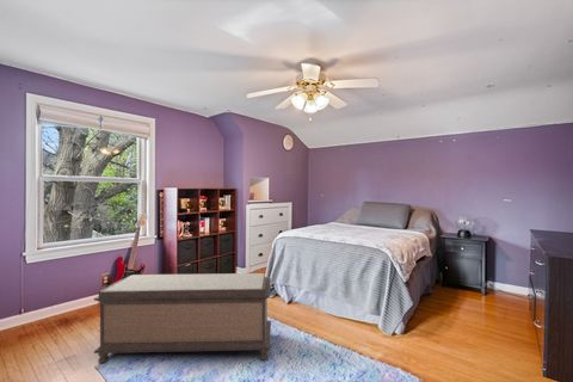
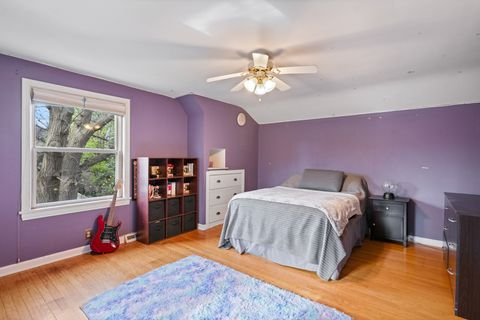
- bench [93,272,272,365]
